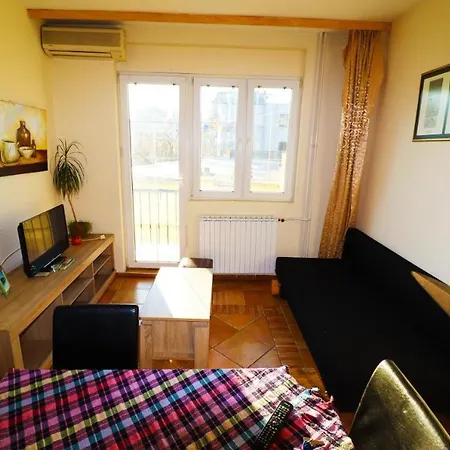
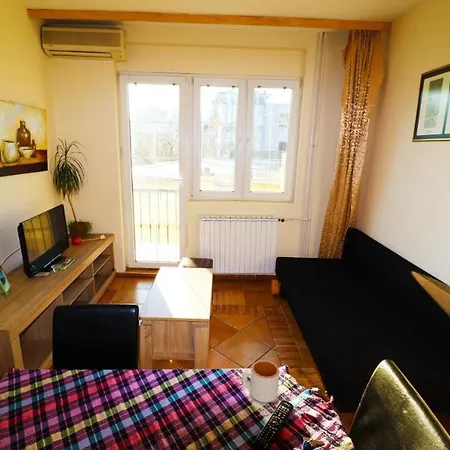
+ mug [241,359,280,404]
